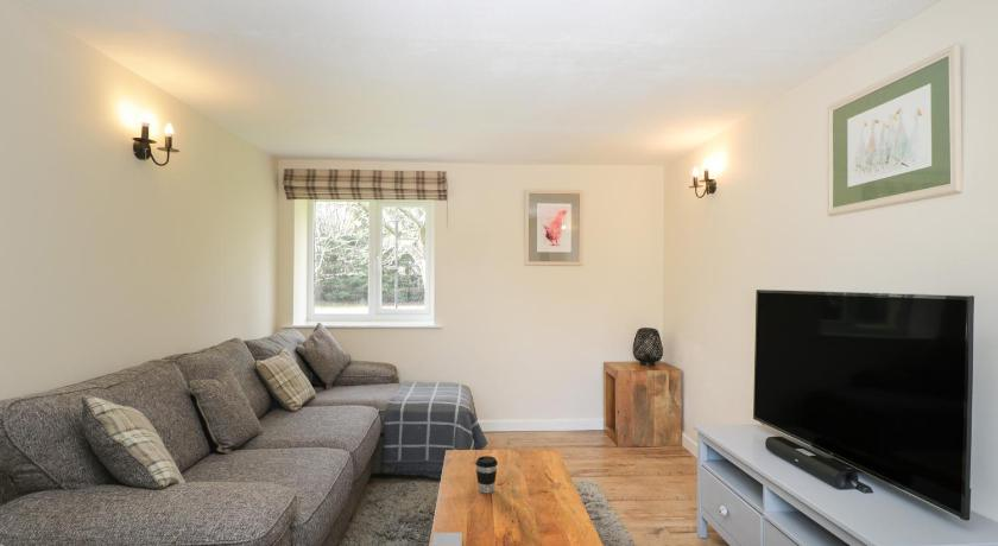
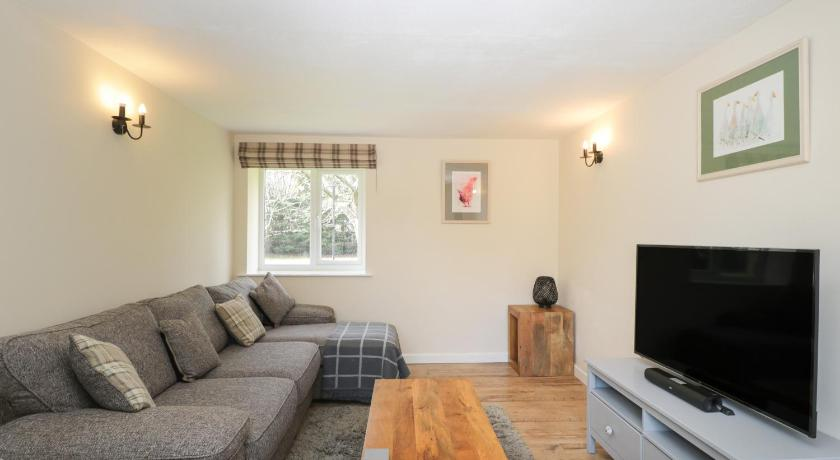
- coffee cup [474,455,499,494]
